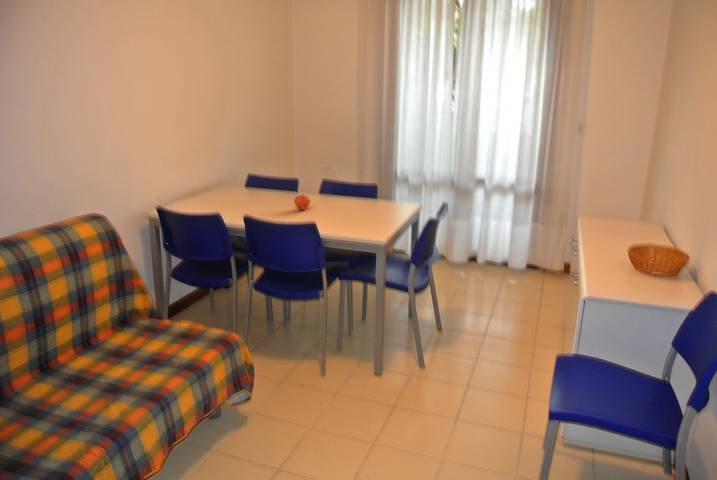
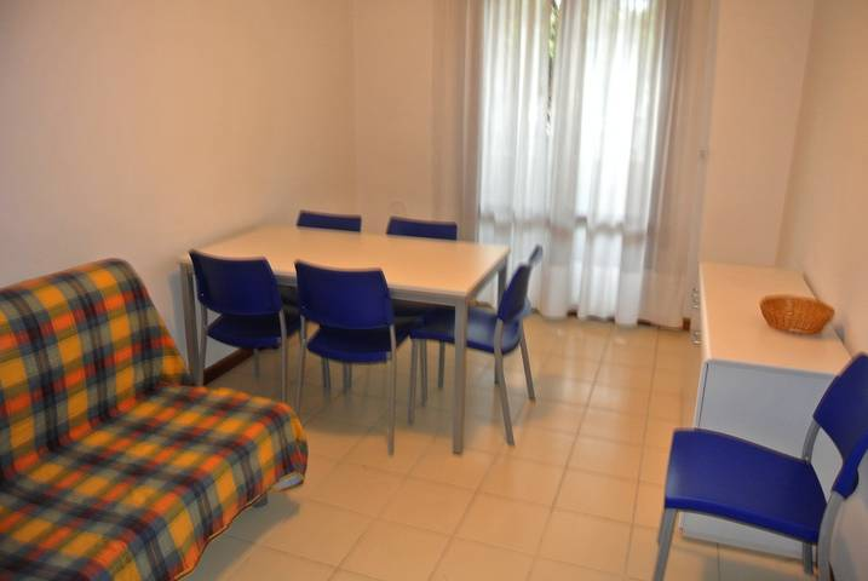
- fruit [293,193,311,211]
